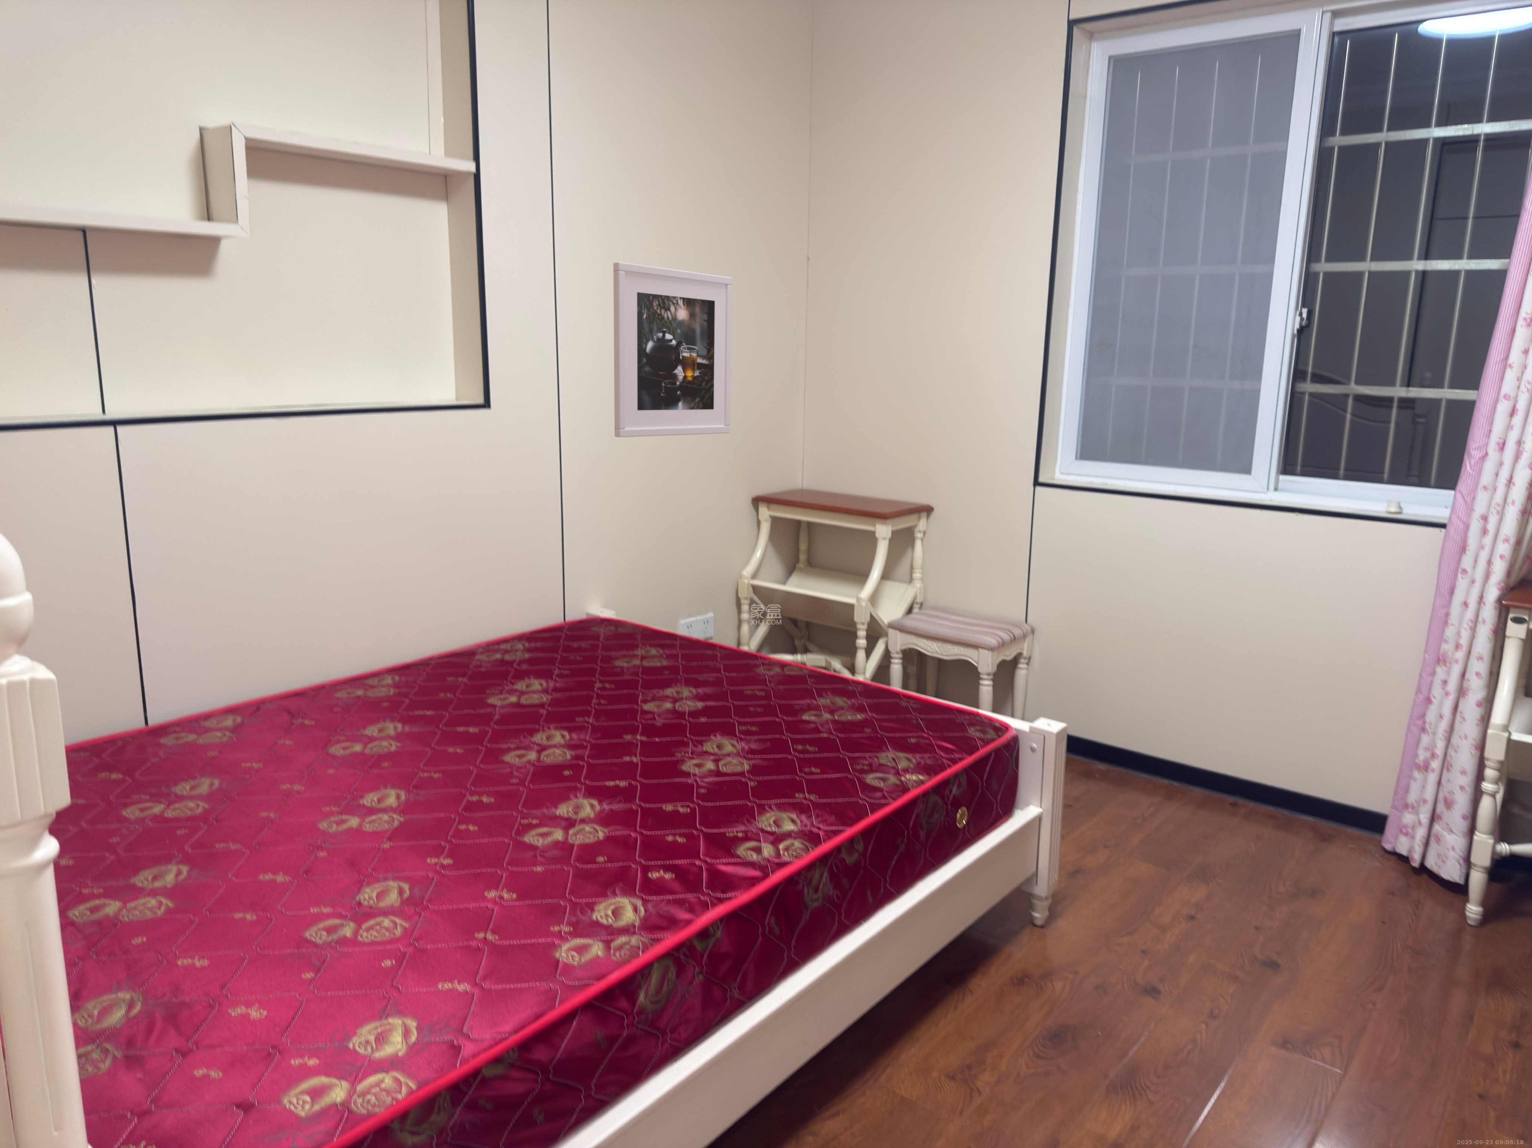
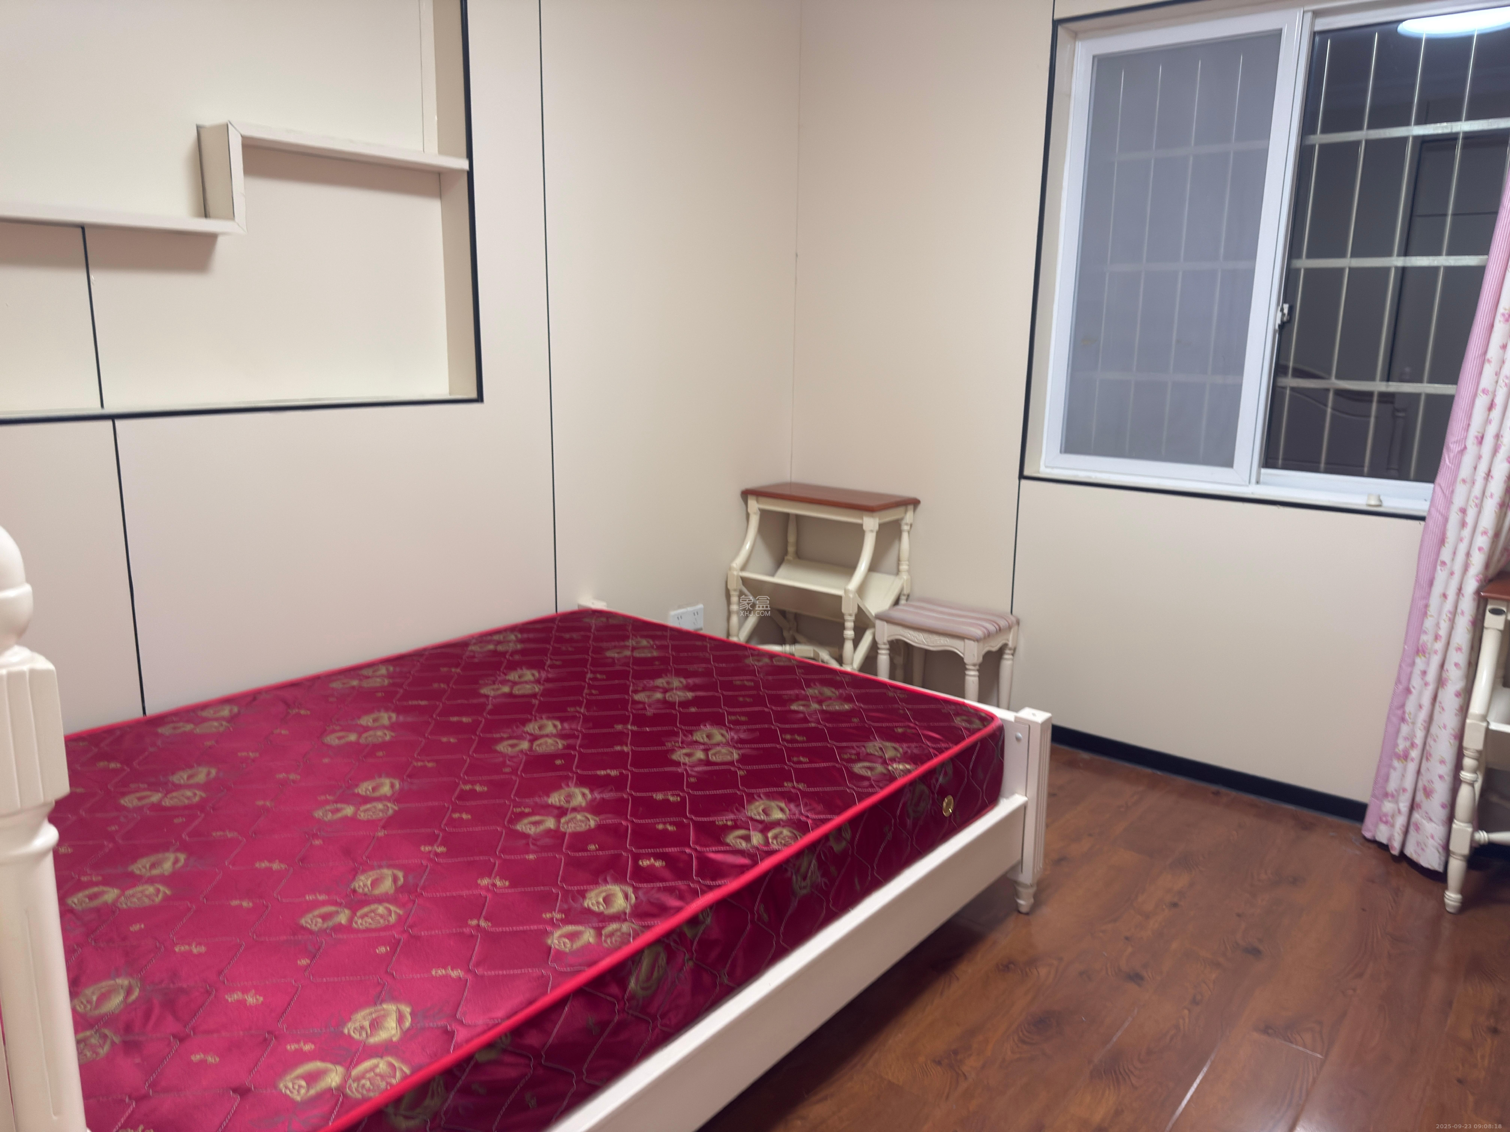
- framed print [613,262,732,438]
